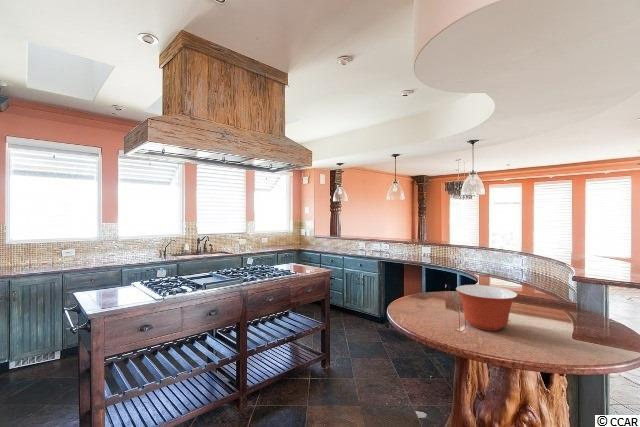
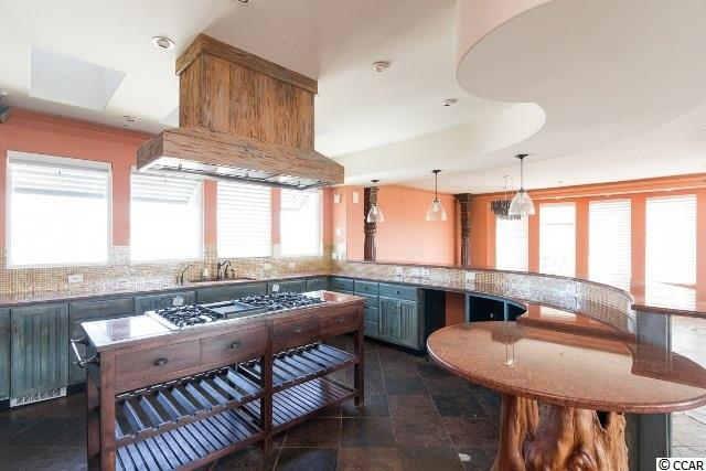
- mixing bowl [455,284,519,332]
